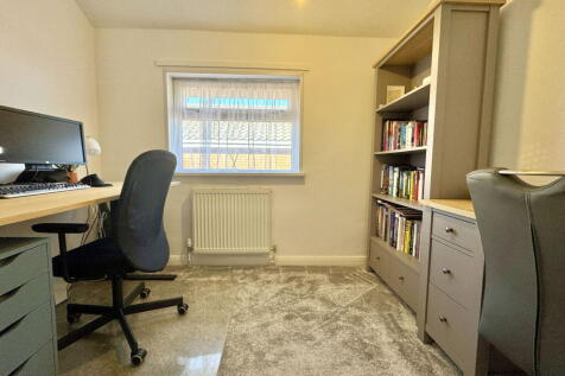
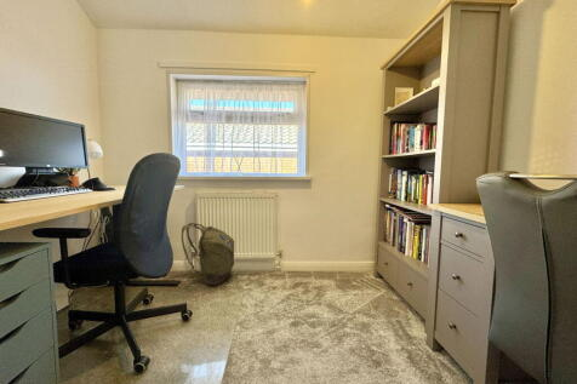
+ backpack [181,222,235,286]
